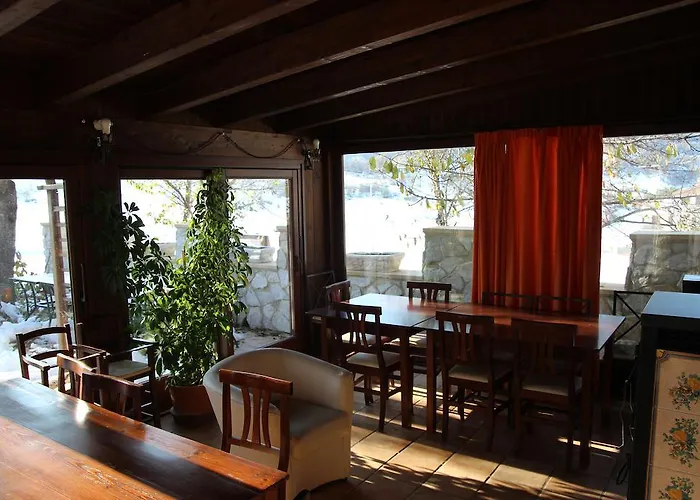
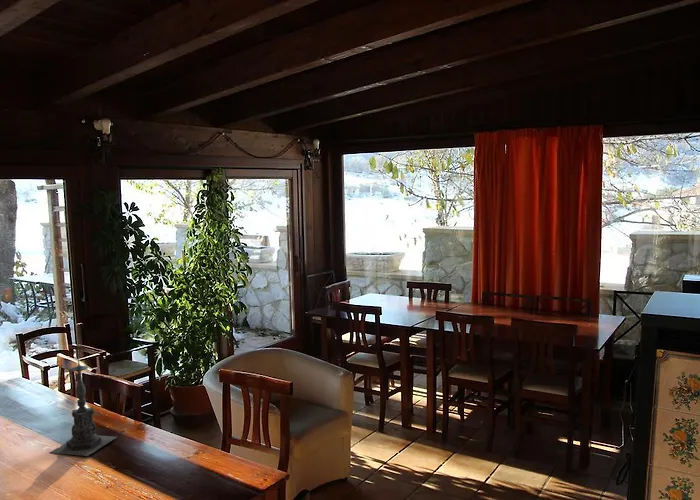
+ candle holder [48,354,118,457]
